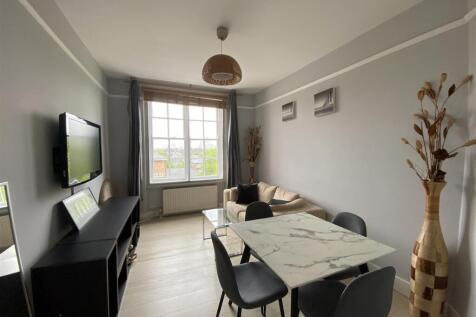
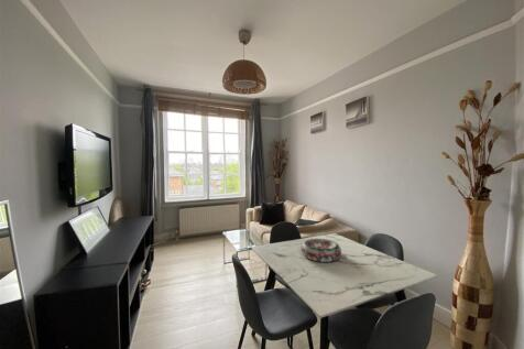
+ decorative bowl [301,238,342,263]
